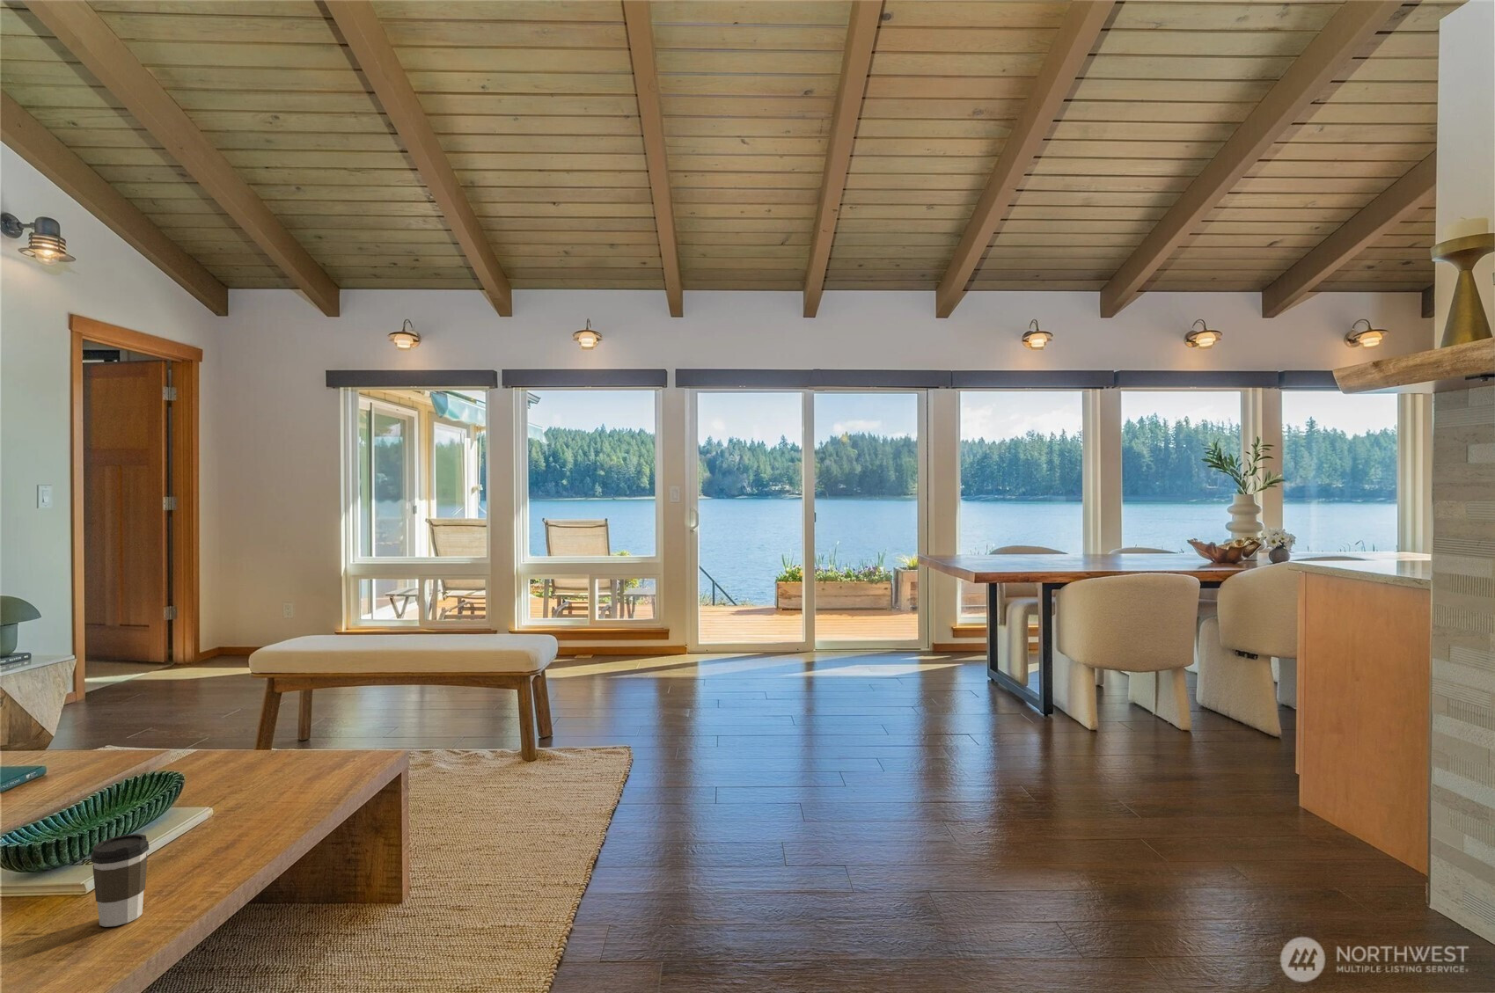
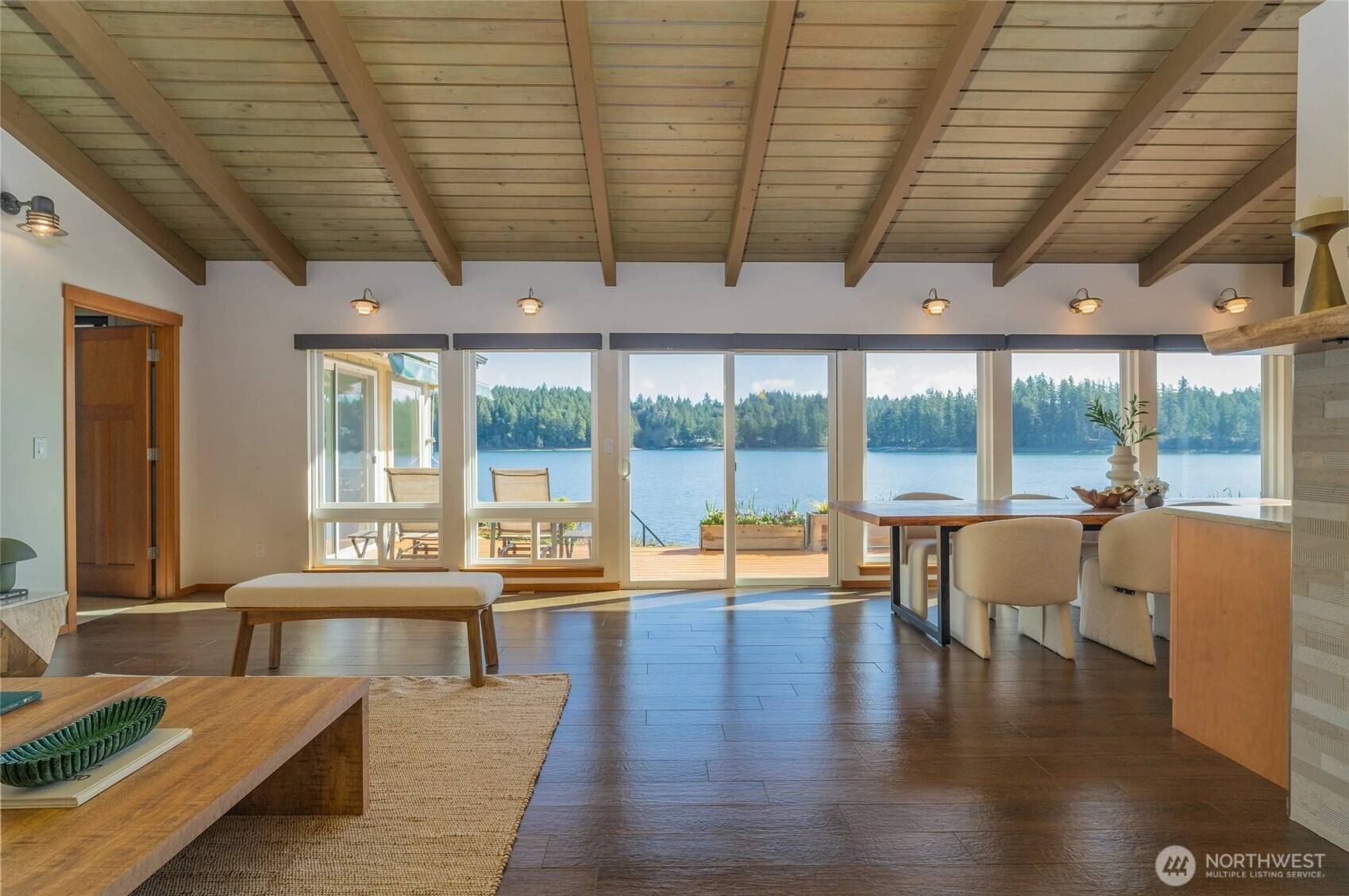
- coffee cup [90,833,150,928]
